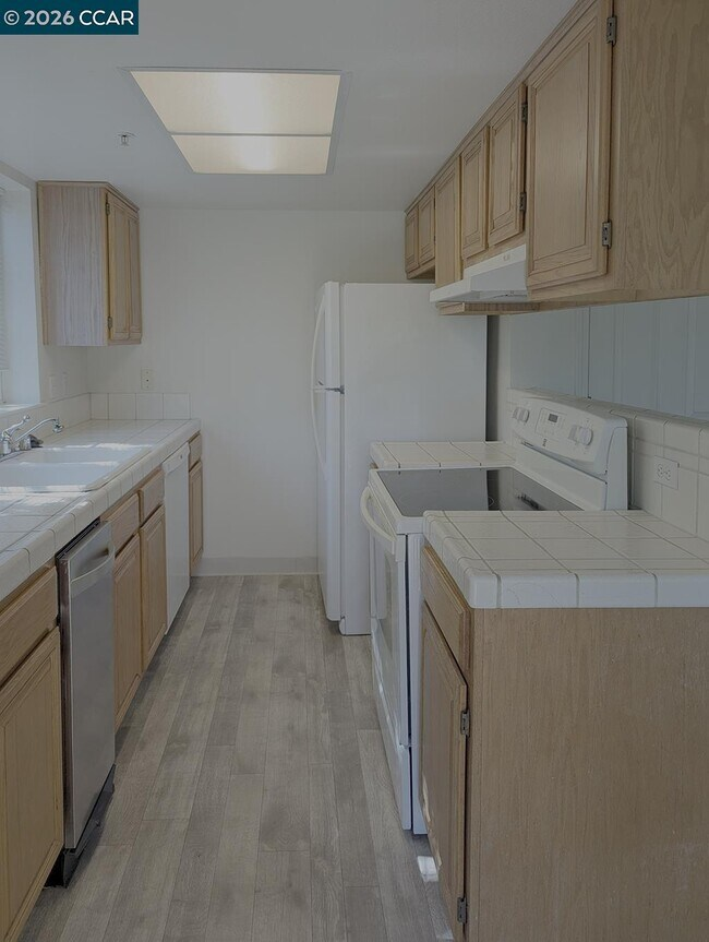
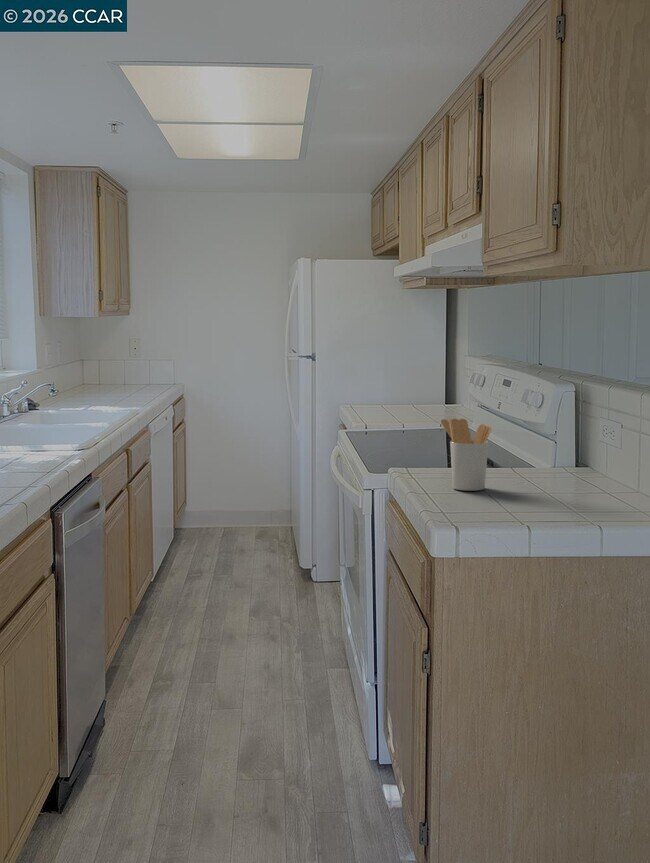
+ utensil holder [440,418,492,492]
